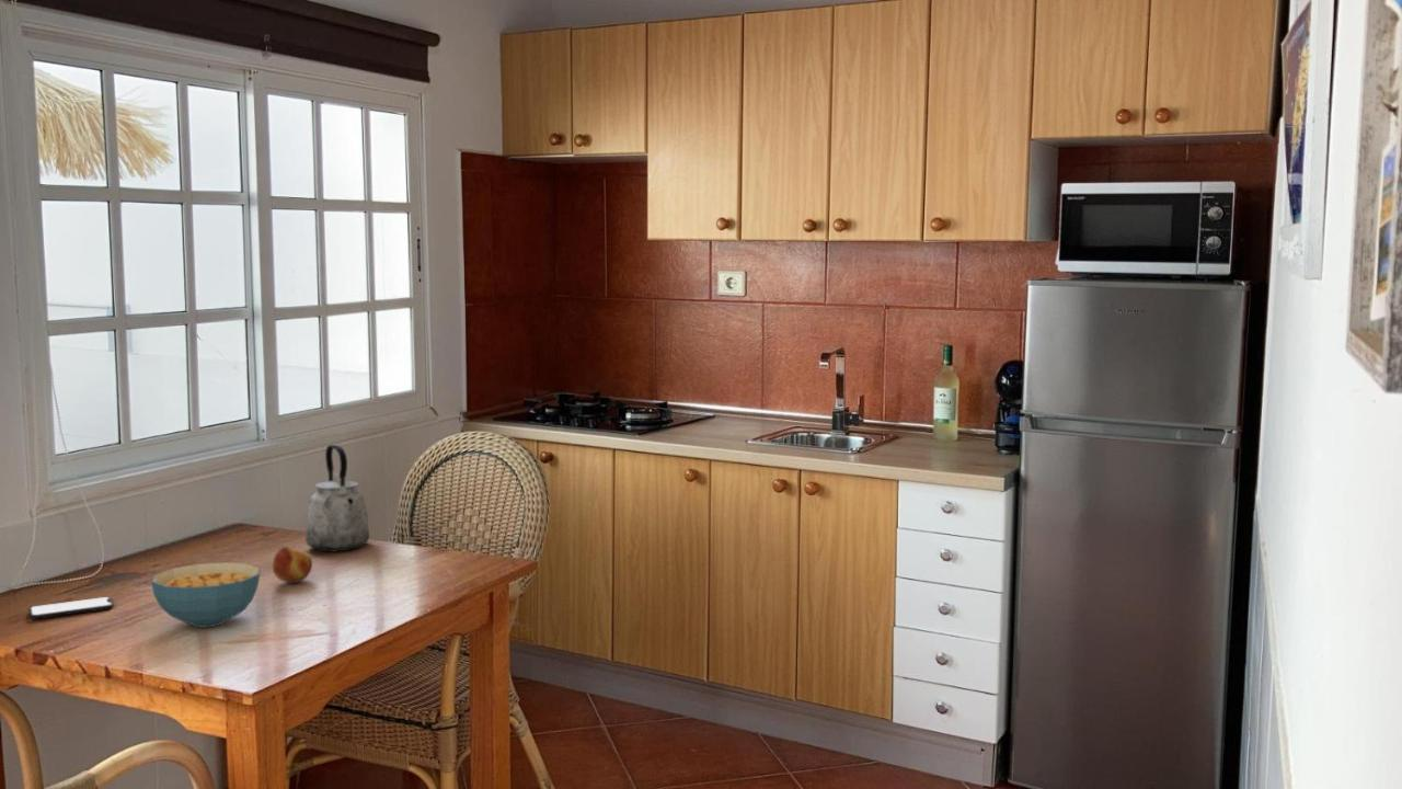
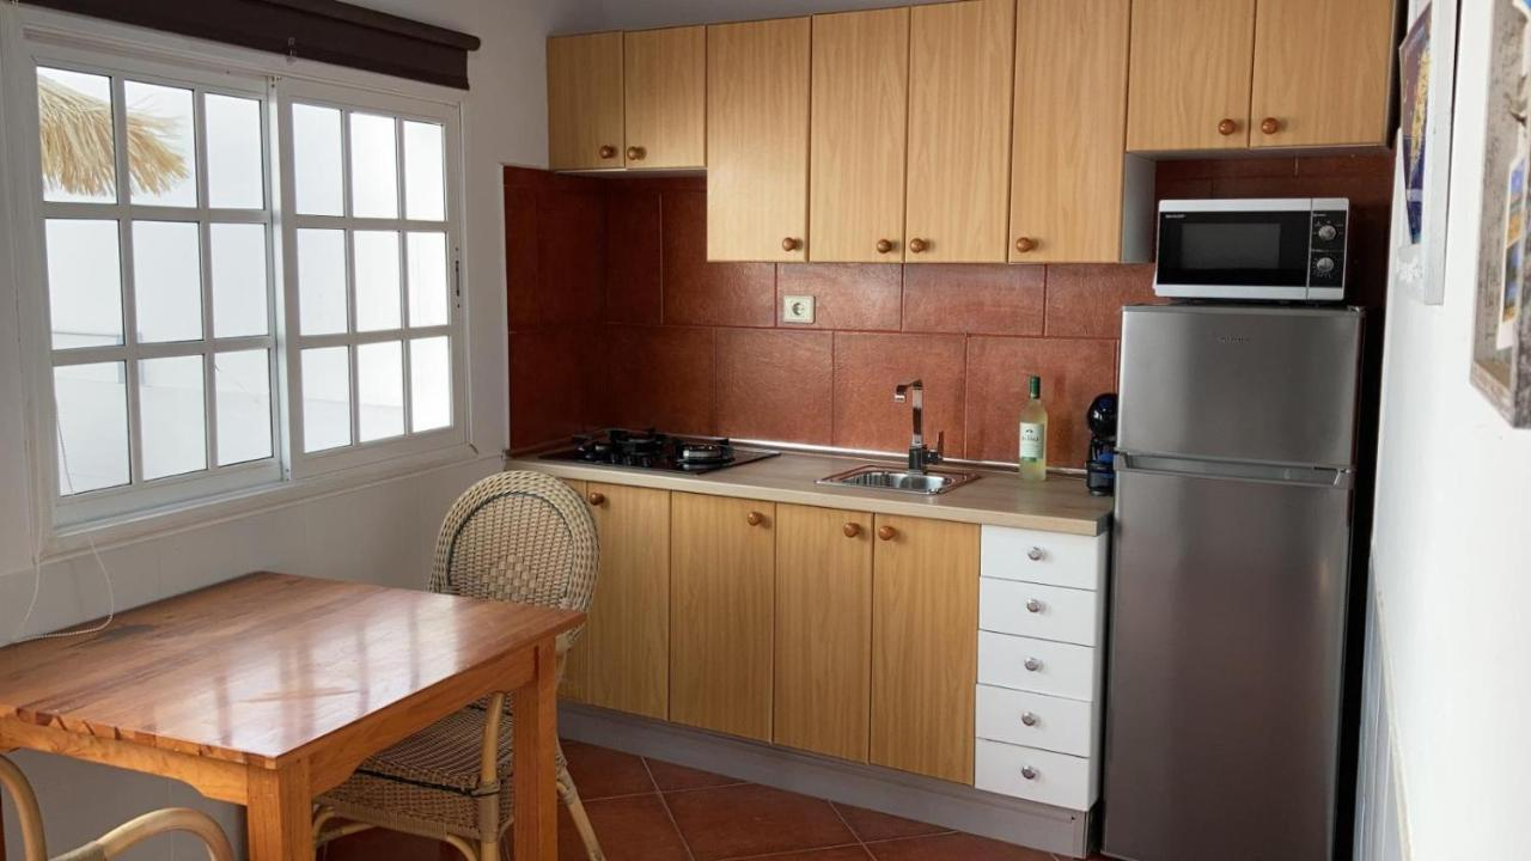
- cereal bowl [150,561,262,629]
- kettle [304,444,370,552]
- smartphone [27,596,115,620]
- fruit [272,546,313,584]
